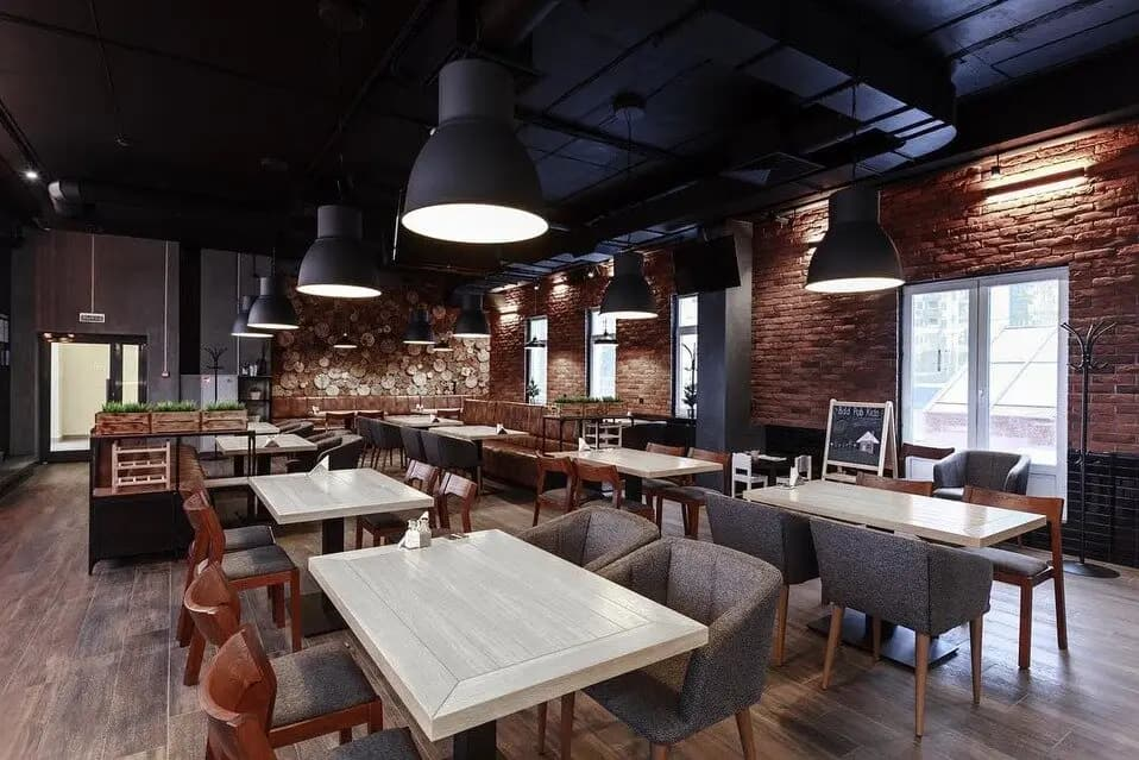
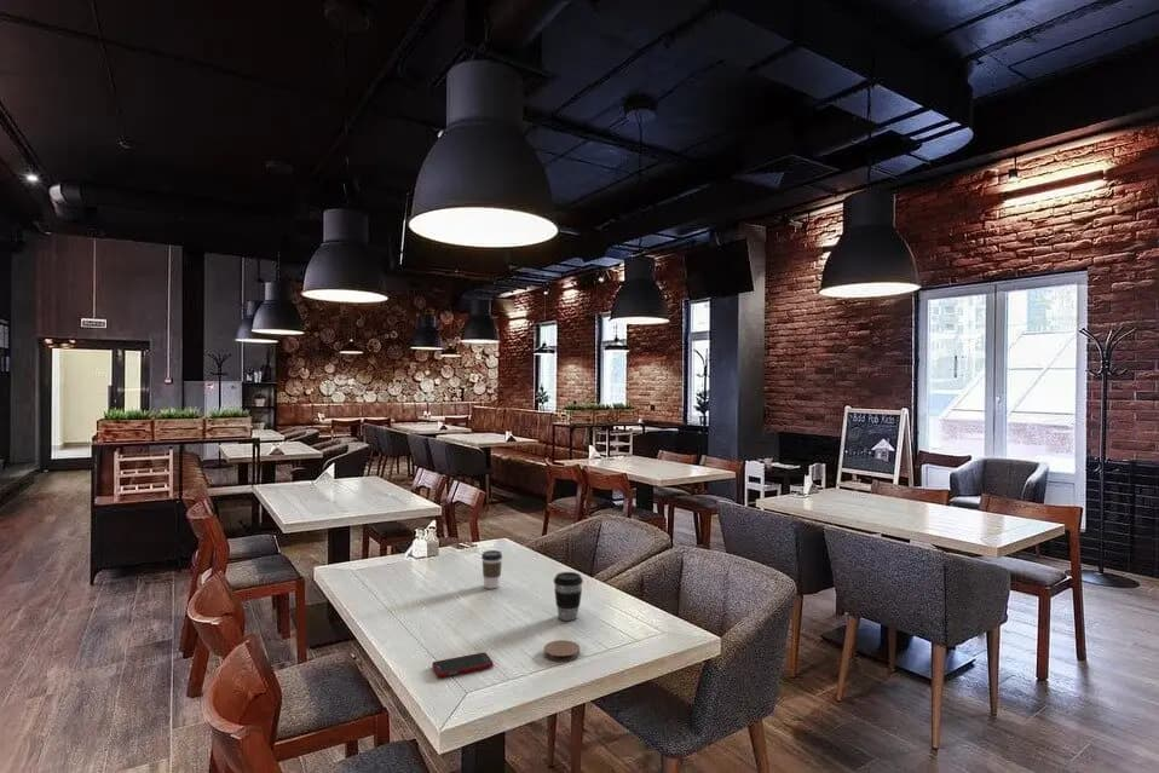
+ coffee cup [480,549,503,589]
+ coaster [543,639,581,662]
+ cell phone [431,651,495,679]
+ coffee cup [553,571,584,622]
